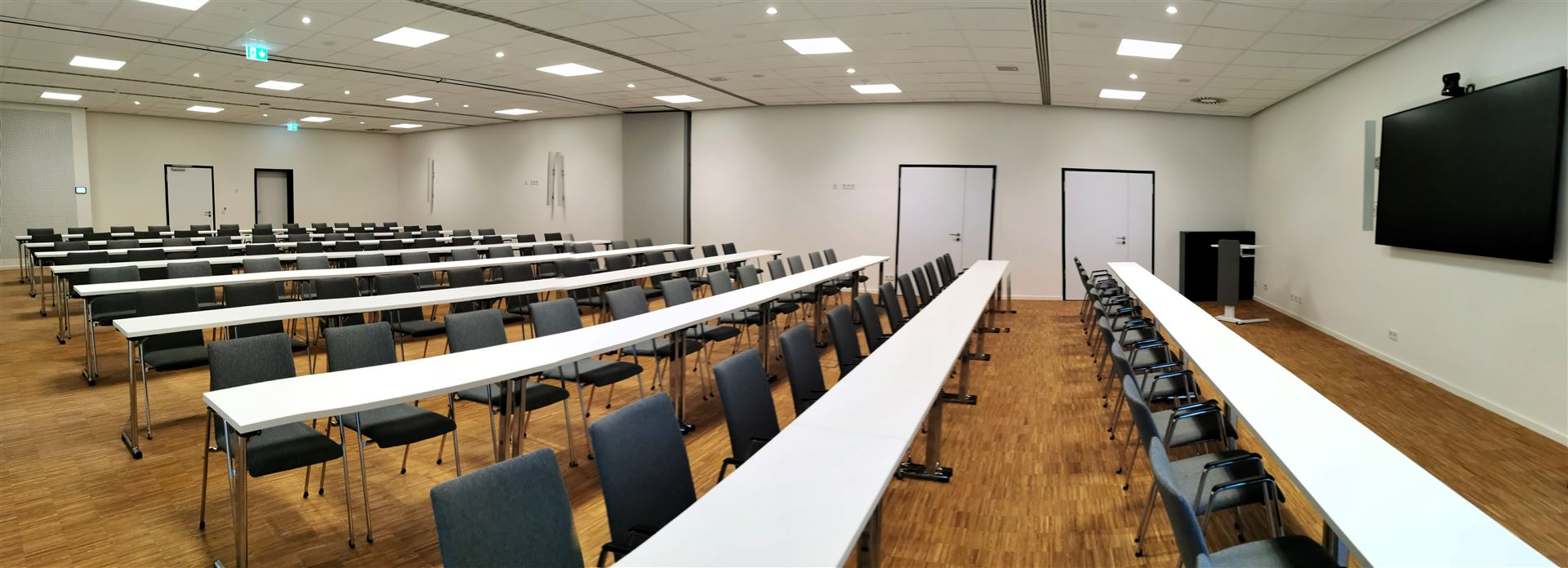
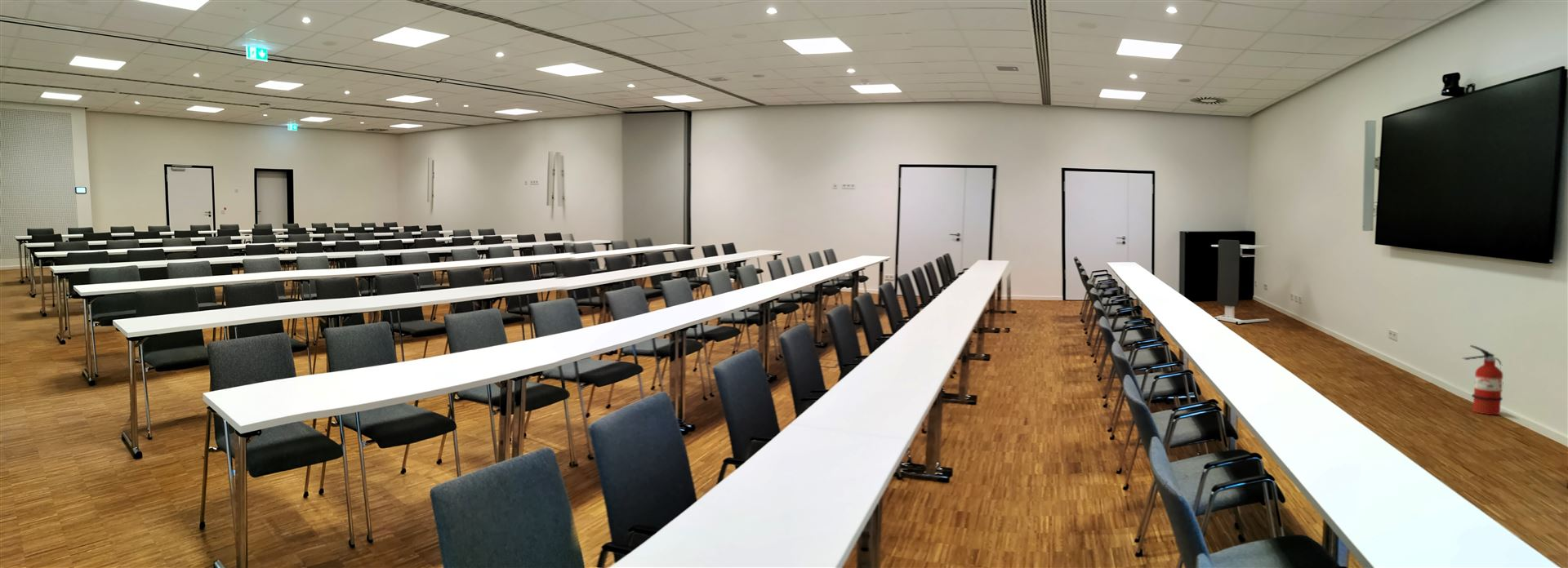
+ fire extinguisher [1462,344,1503,415]
